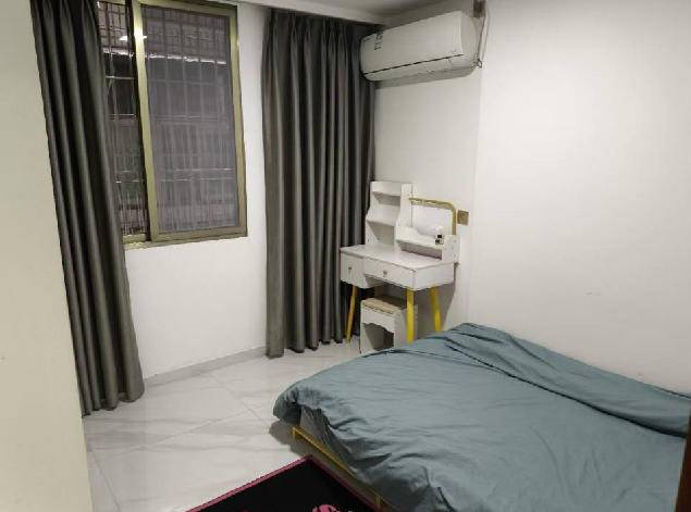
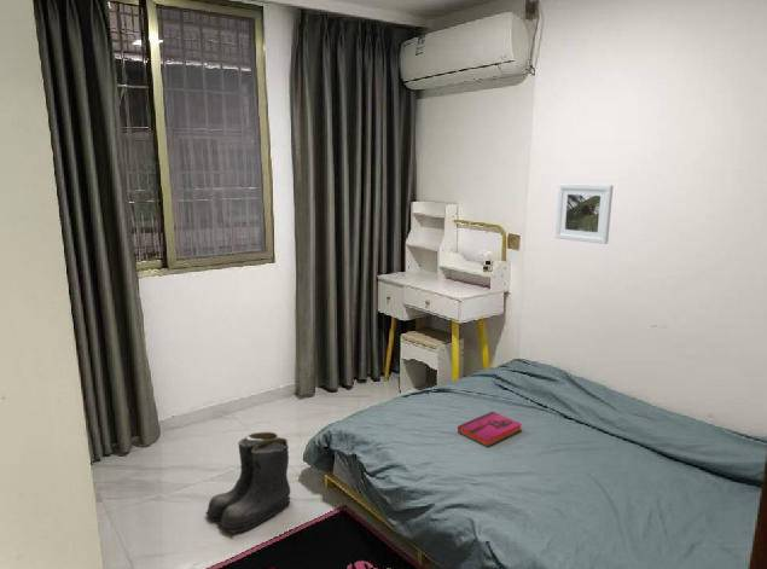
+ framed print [554,182,614,245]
+ hardback book [457,411,523,447]
+ boots [204,431,294,534]
